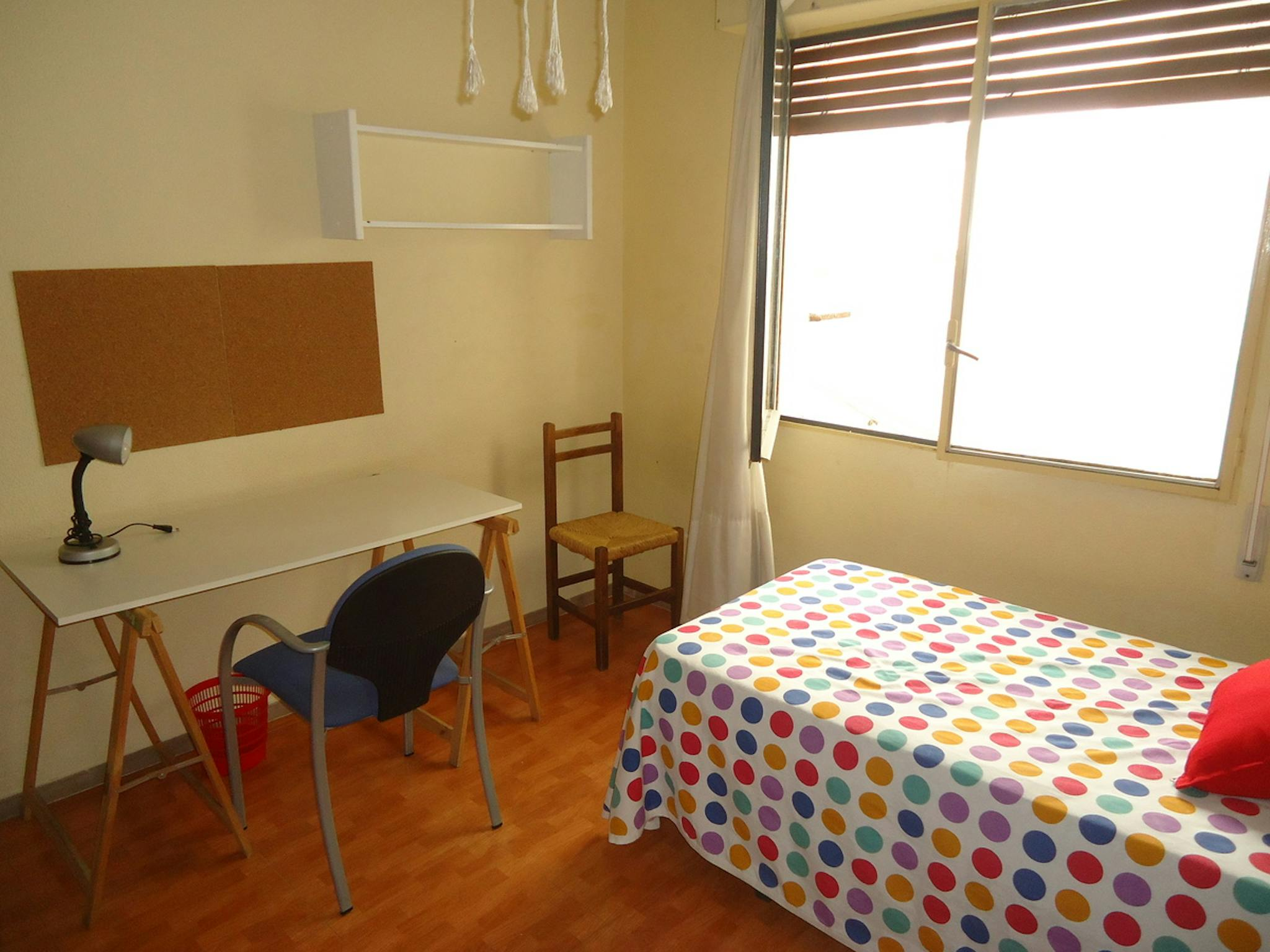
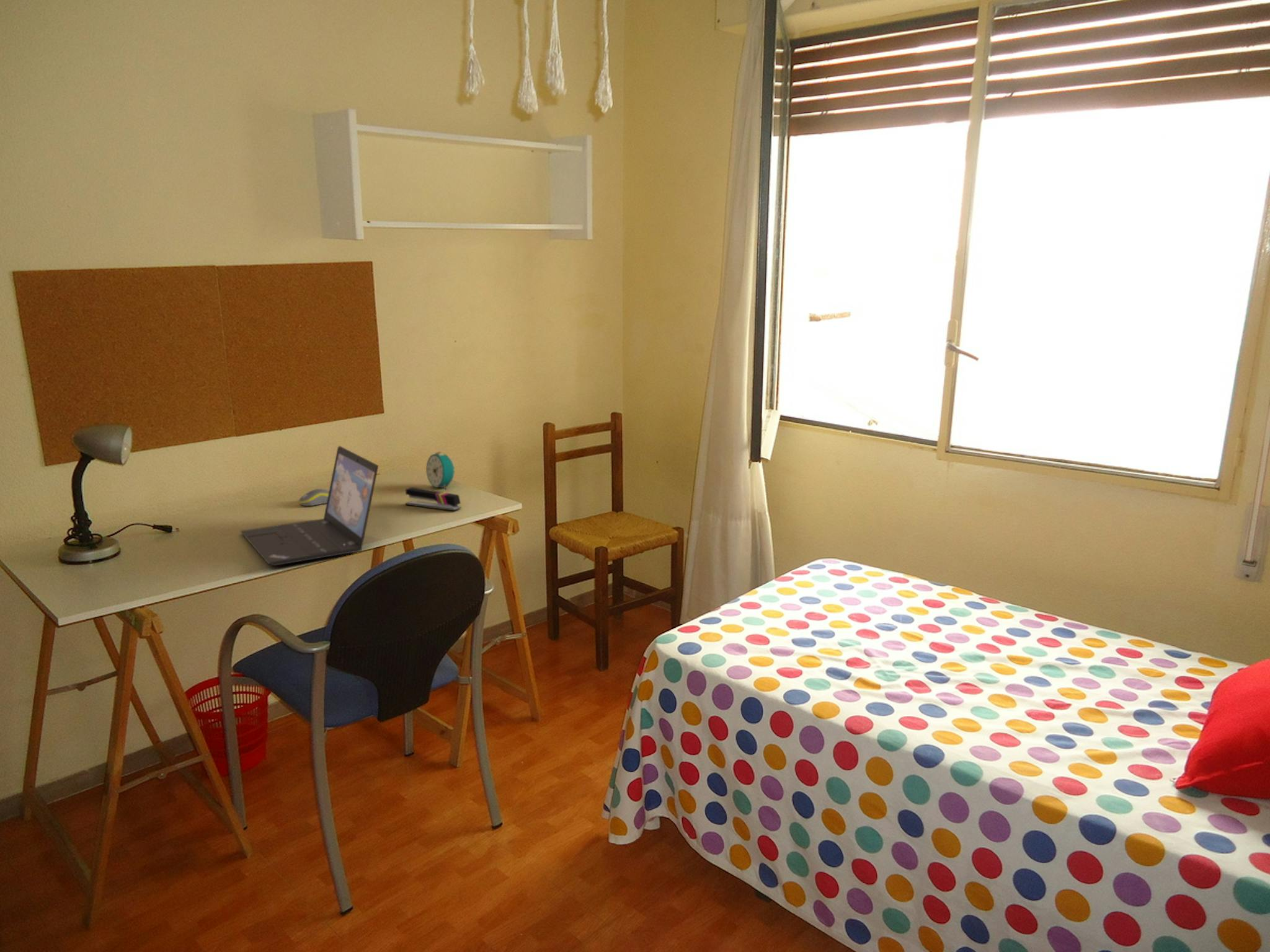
+ stapler [405,487,461,511]
+ alarm clock [425,451,456,490]
+ computer mouse [298,488,329,506]
+ laptop [239,445,379,566]
